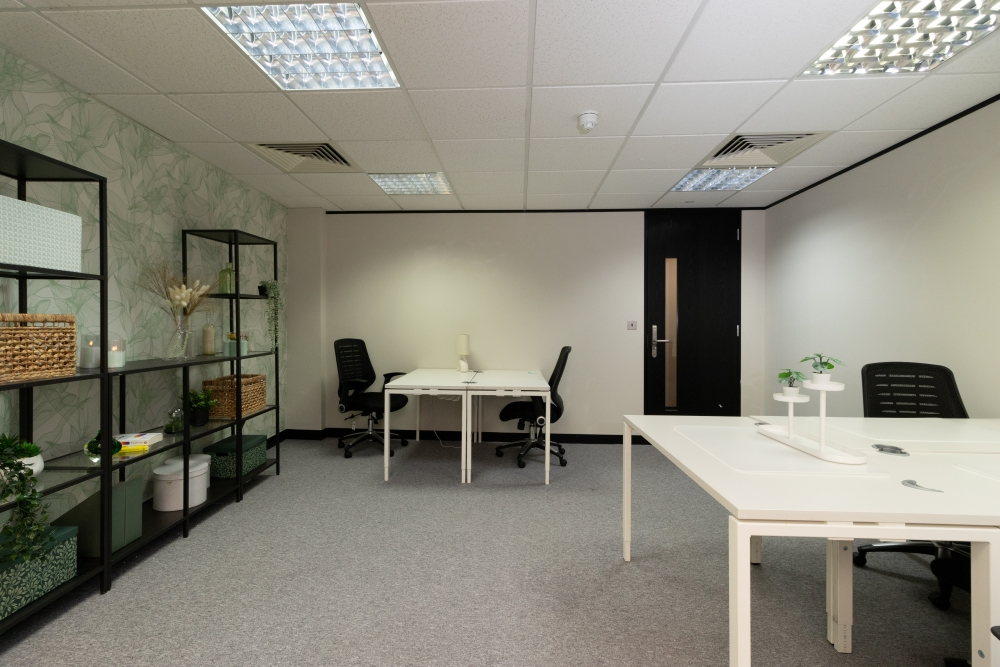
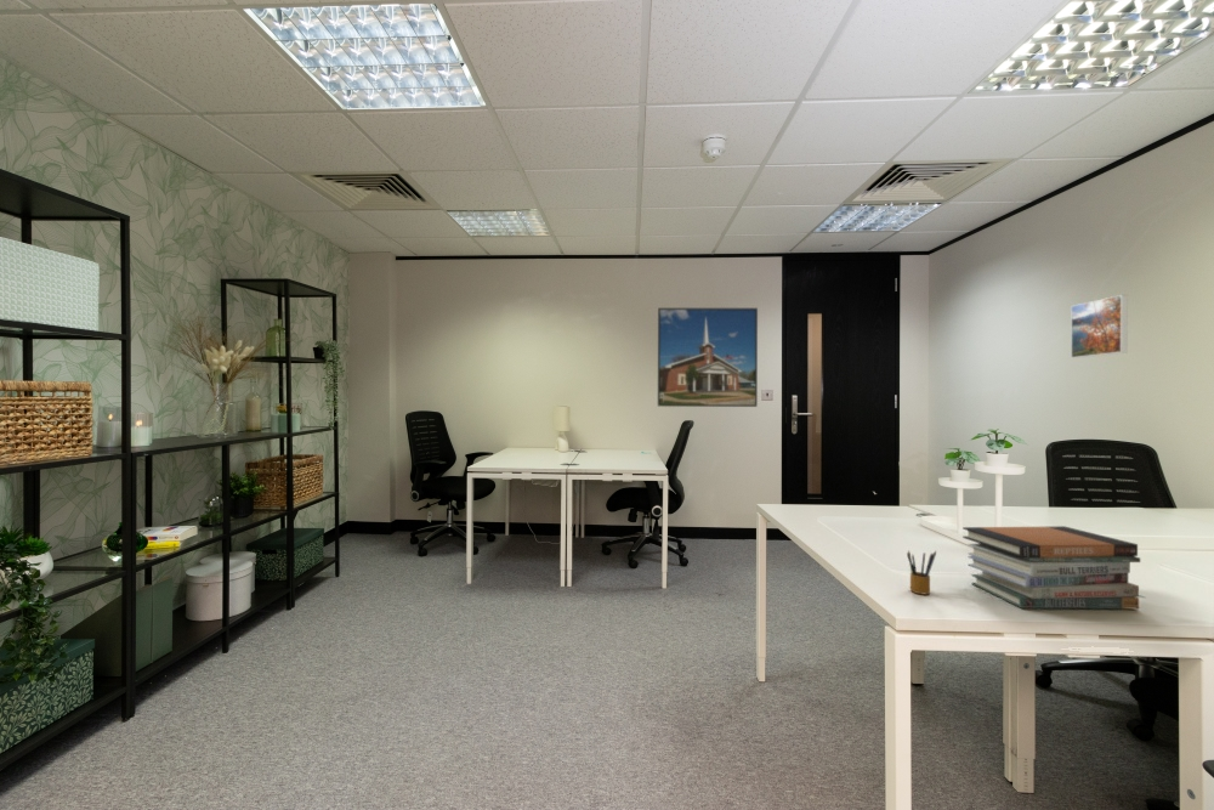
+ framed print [1070,294,1129,359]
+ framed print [657,307,759,408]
+ pencil box [906,549,937,595]
+ book stack [961,525,1141,610]
